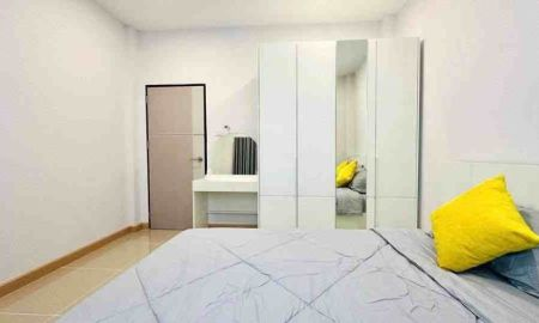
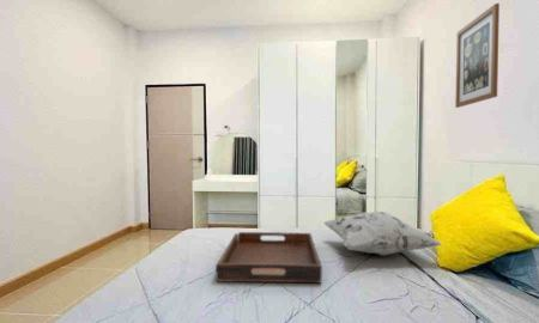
+ decorative pillow [322,211,446,257]
+ wall art [454,2,501,109]
+ serving tray [214,231,323,284]
